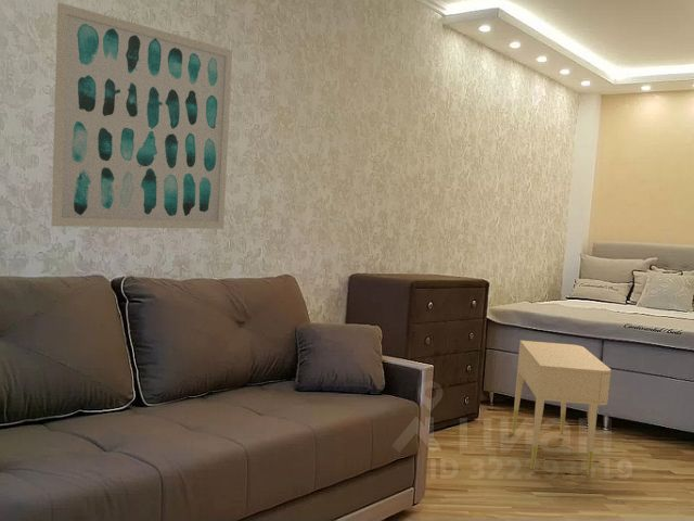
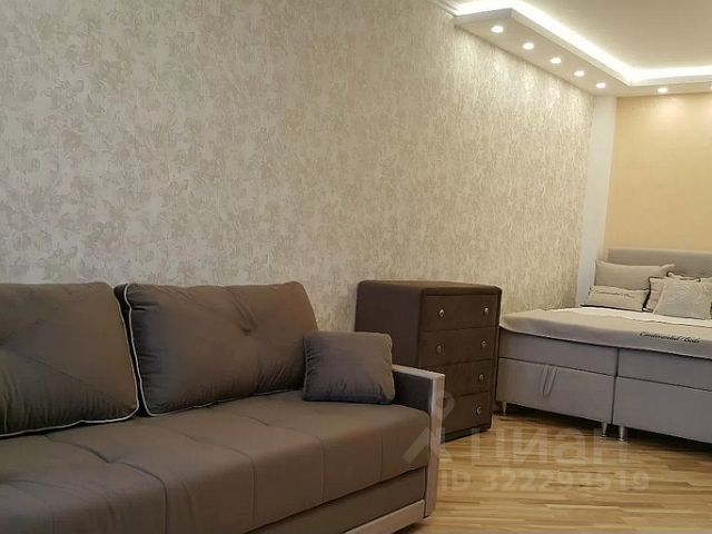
- wall art [51,2,233,230]
- nightstand [512,340,612,476]
